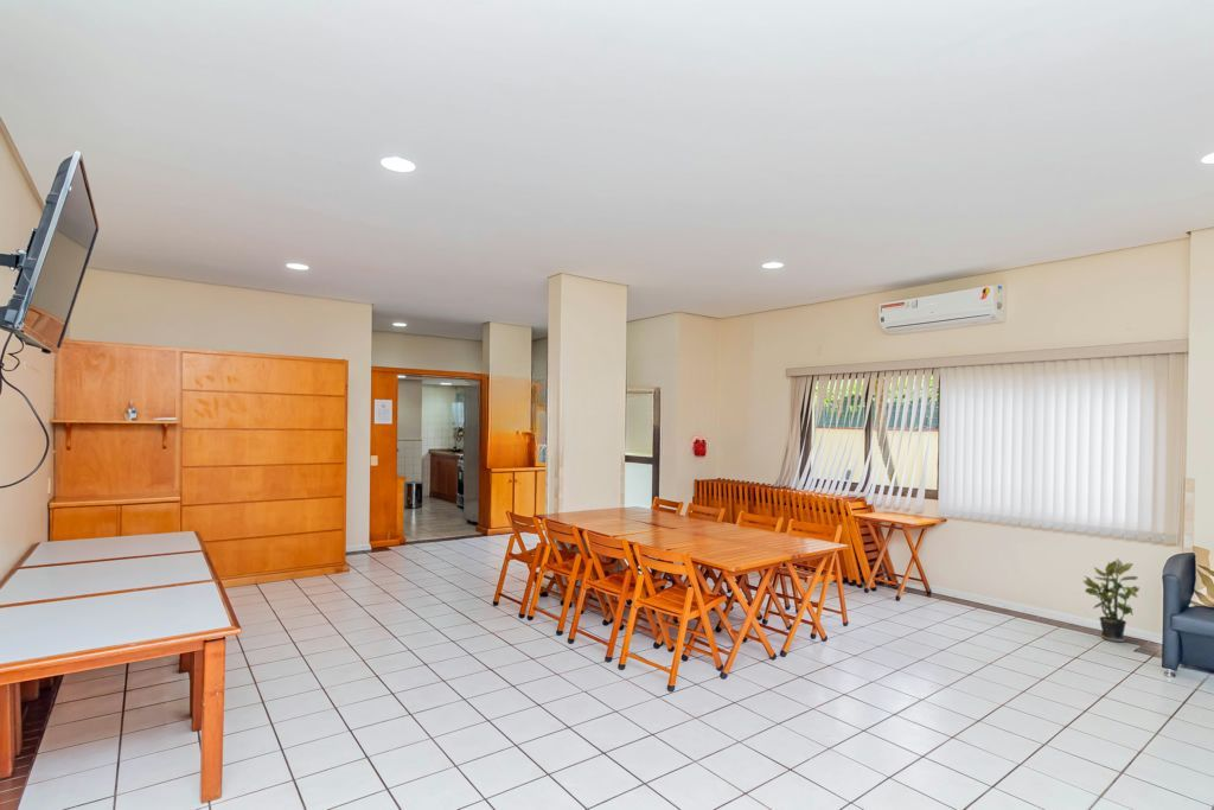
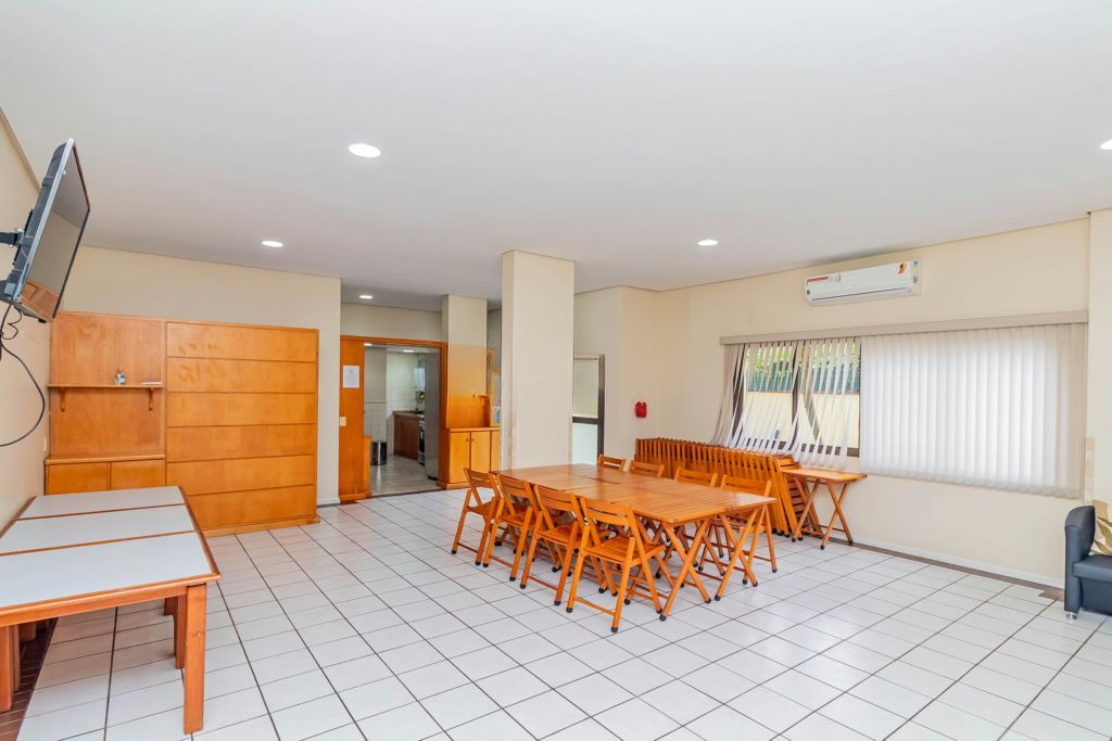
- potted plant [1082,557,1140,643]
